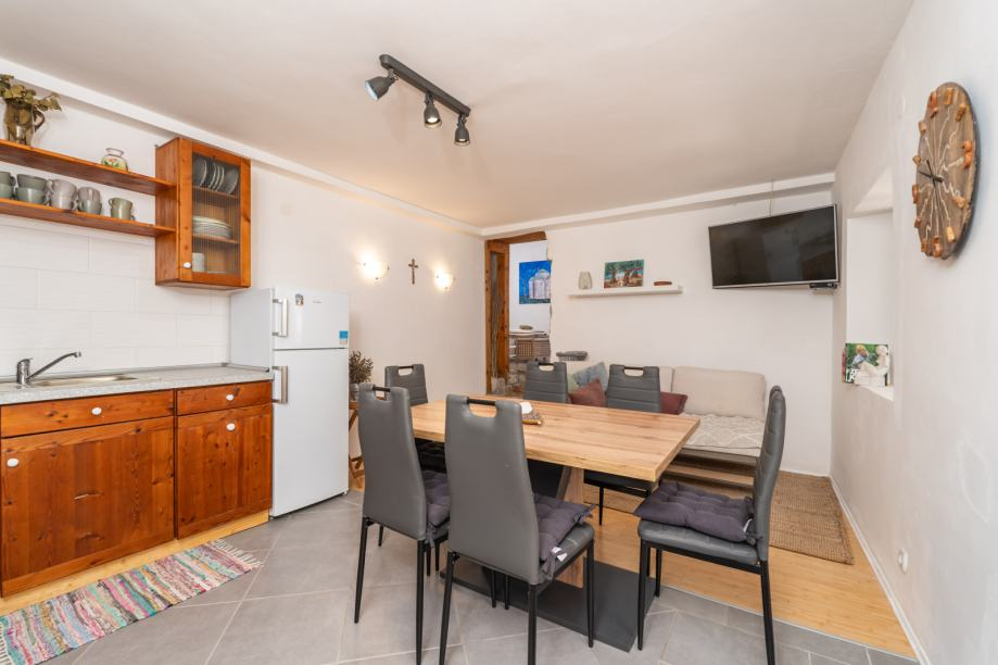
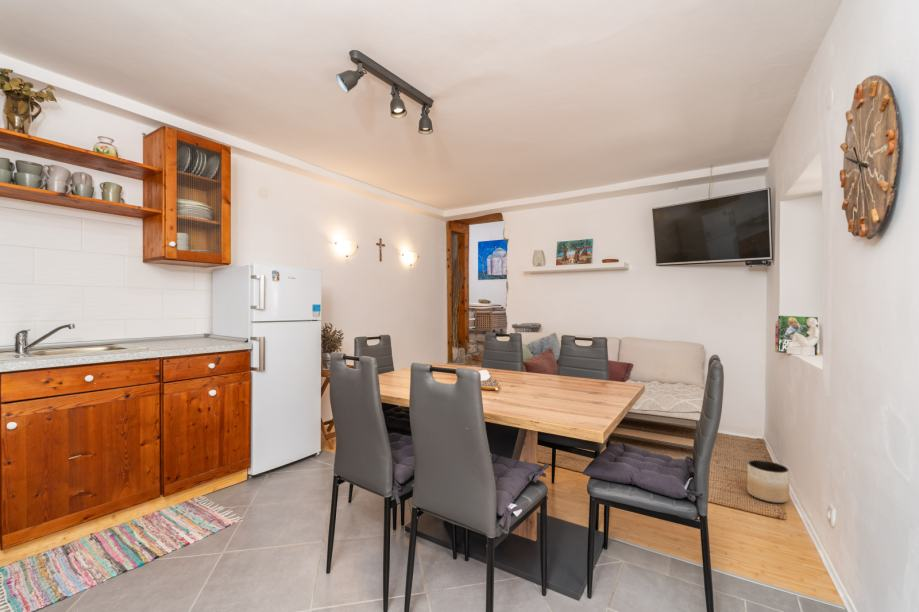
+ planter [746,459,790,504]
